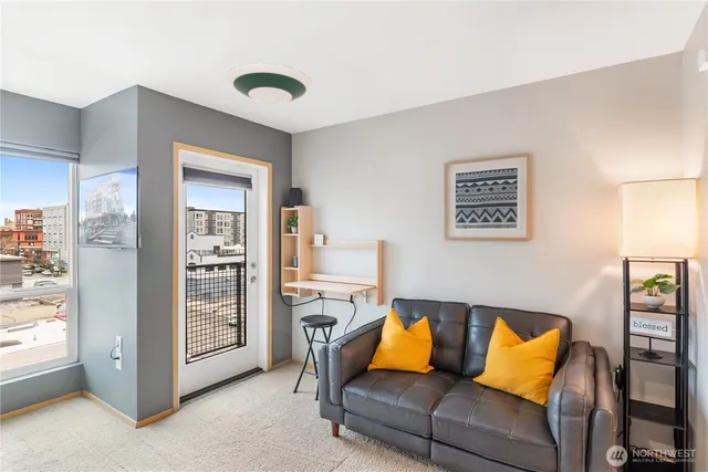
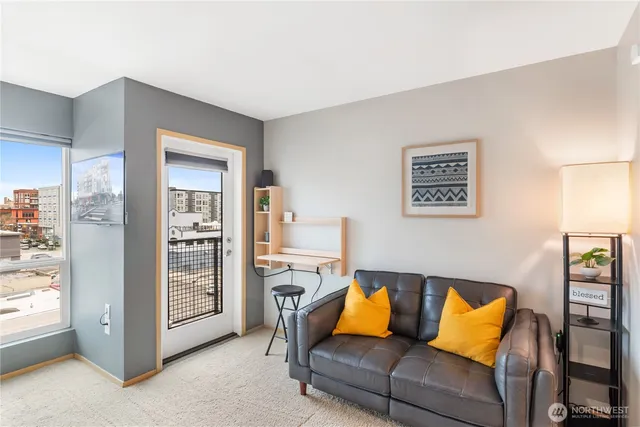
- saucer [226,62,313,106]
